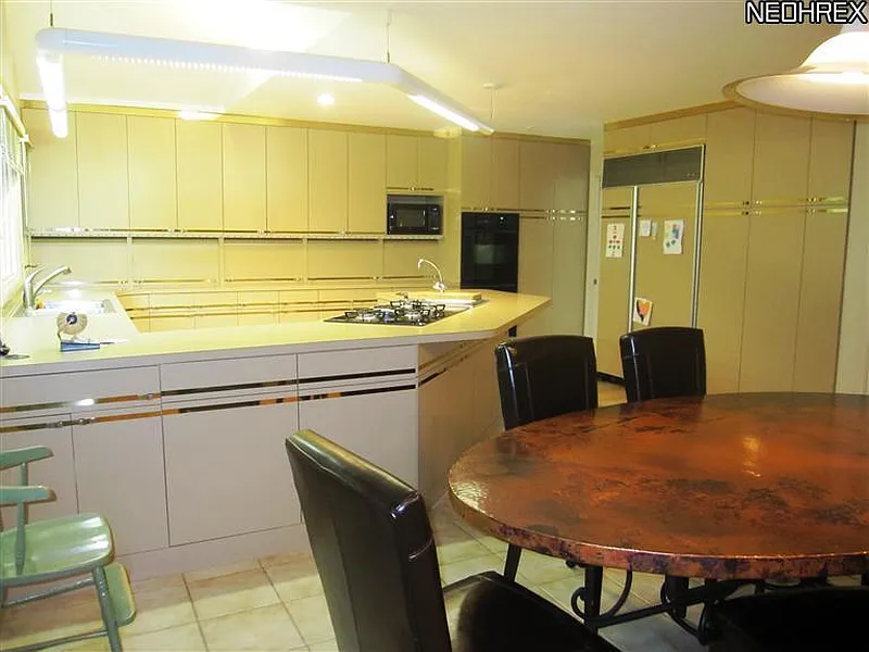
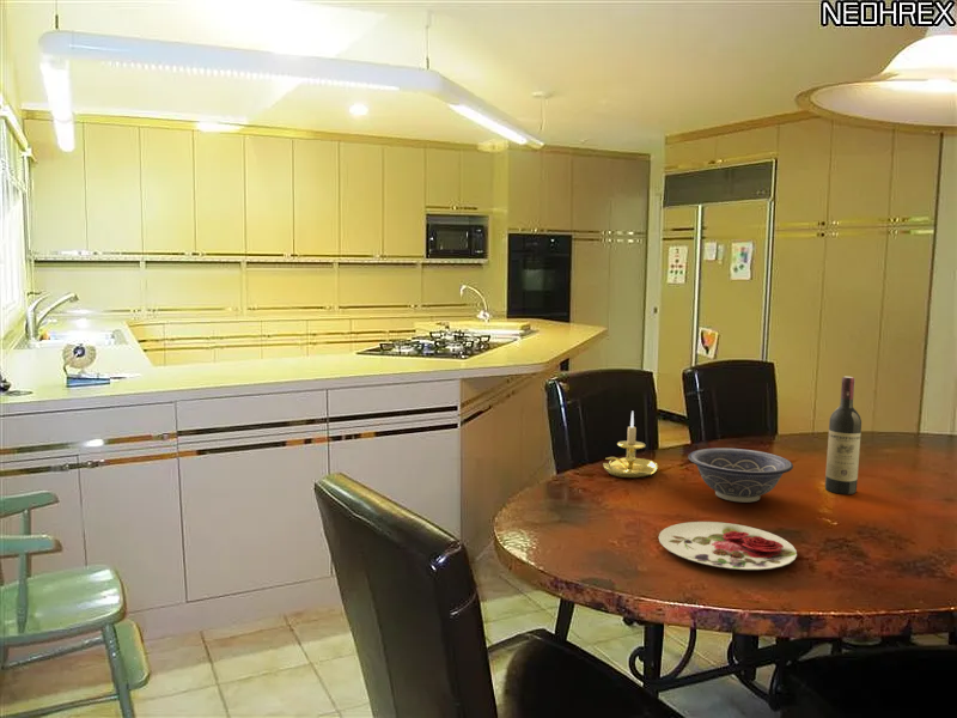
+ candle holder [602,410,659,479]
+ plate [658,521,798,571]
+ decorative bowl [687,446,794,504]
+ wine bottle [824,376,862,495]
